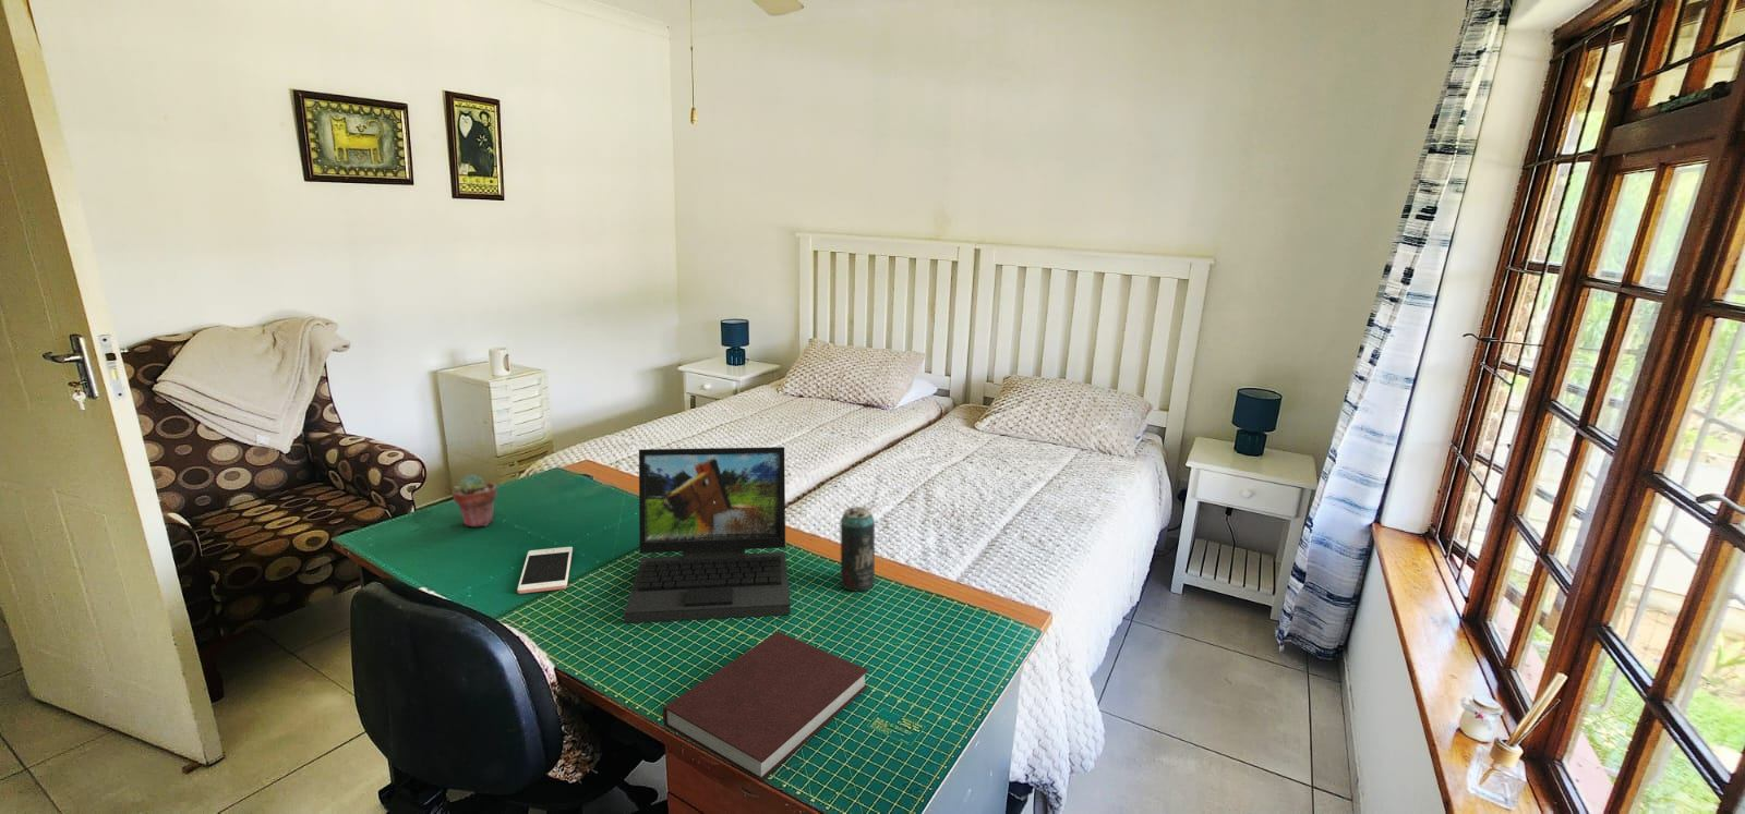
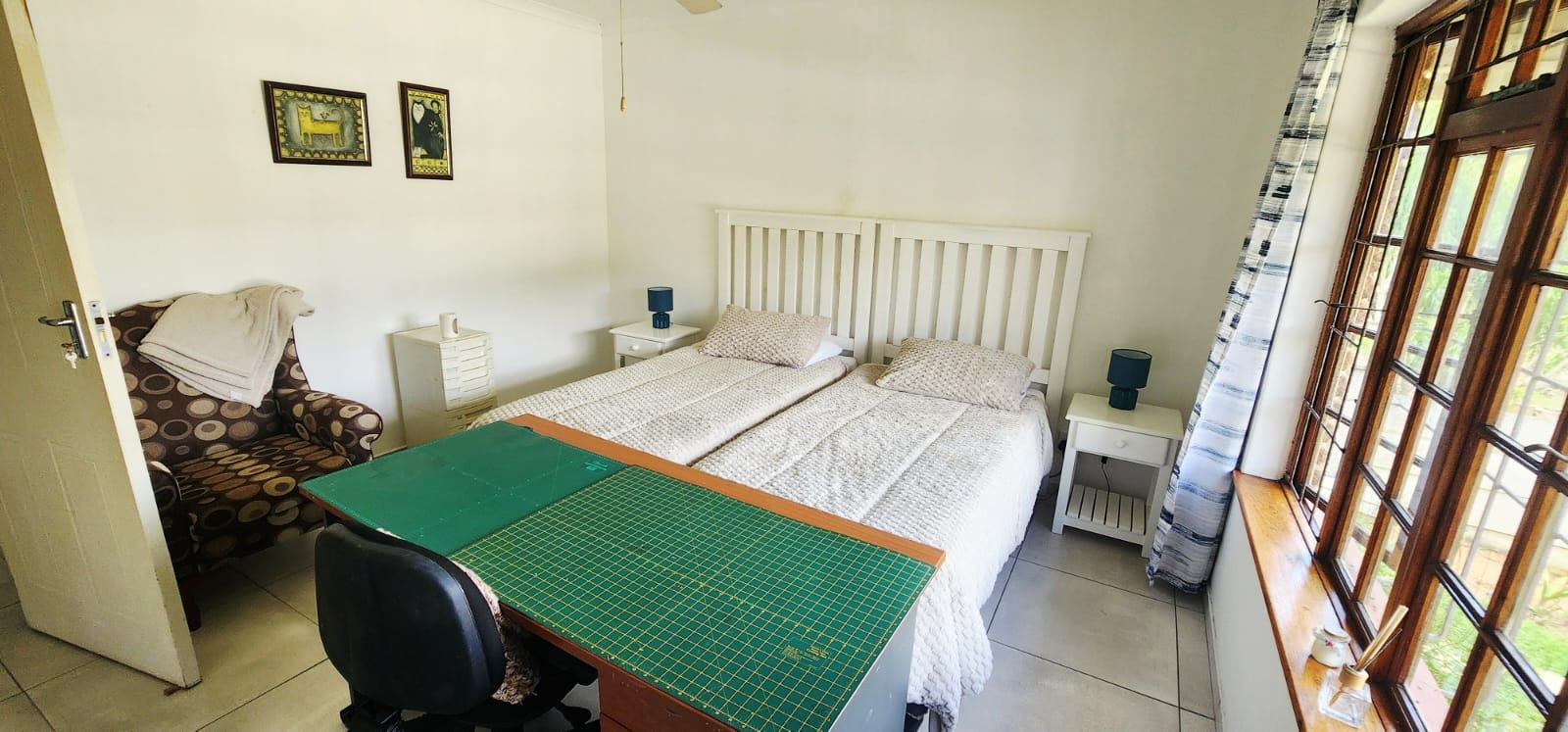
- beverage can [839,506,876,593]
- notebook [662,629,870,783]
- cell phone [516,546,573,595]
- laptop [623,446,791,624]
- potted succulent [452,473,499,528]
